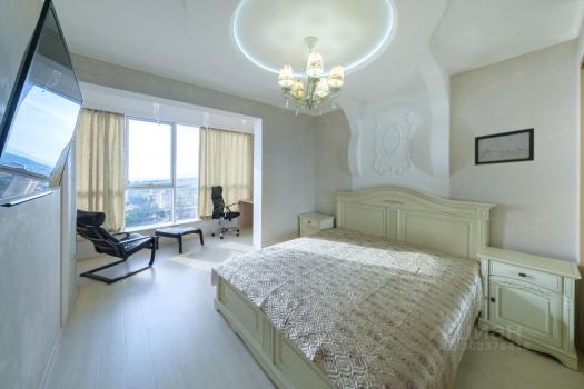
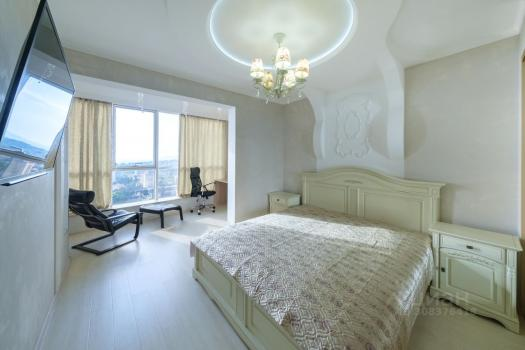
- wall art [474,127,535,167]
